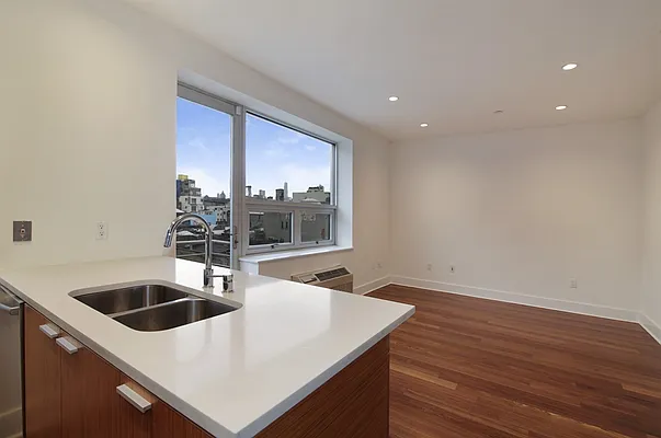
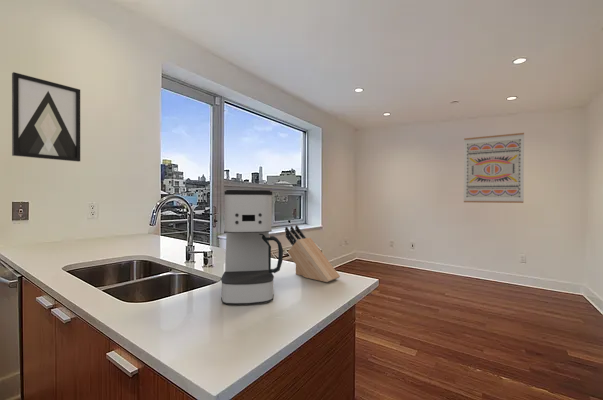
+ knife block [284,224,341,283]
+ coffee maker [220,189,284,306]
+ wall art [11,71,81,163]
+ wall art [463,132,525,204]
